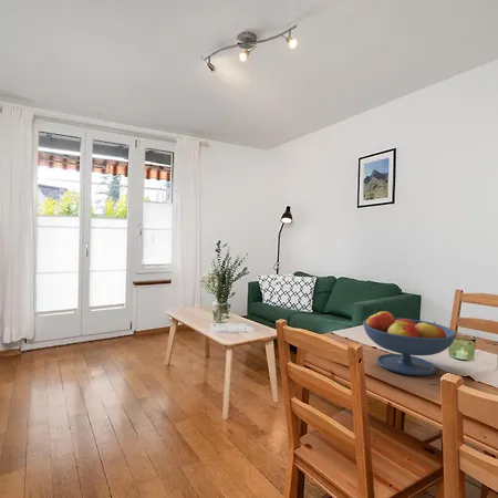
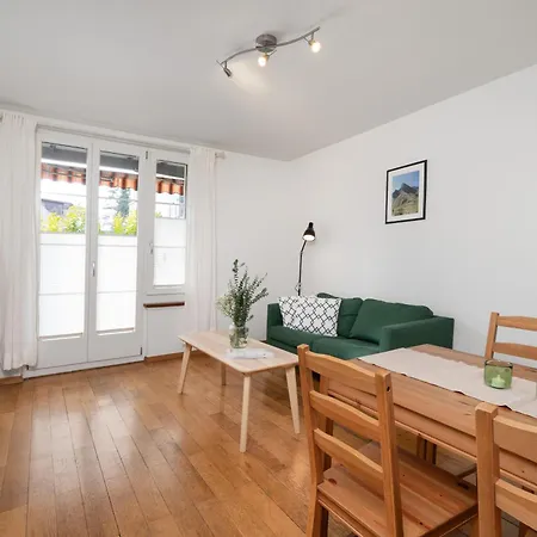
- fruit bowl [362,310,457,376]
